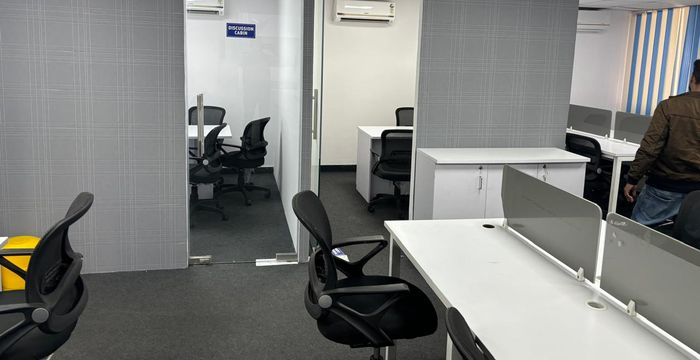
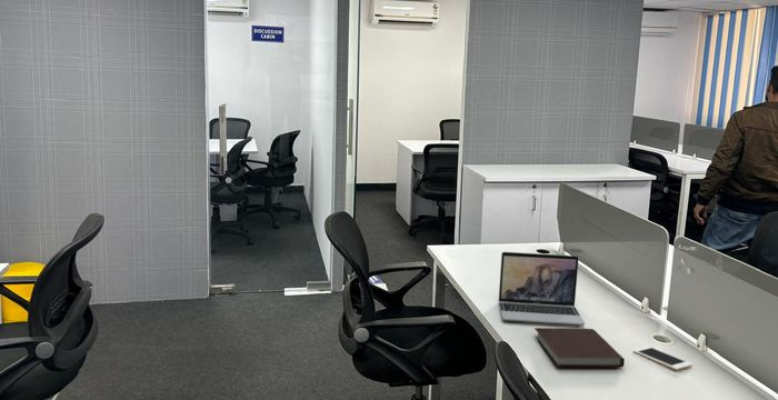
+ cell phone [632,346,694,371]
+ notebook [533,327,626,369]
+ laptop [498,251,586,326]
